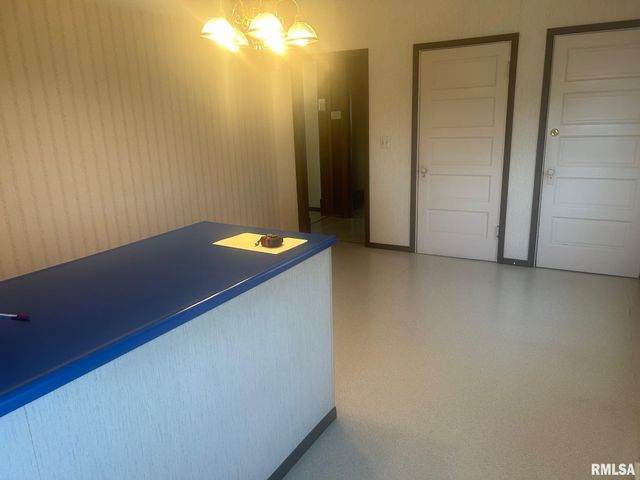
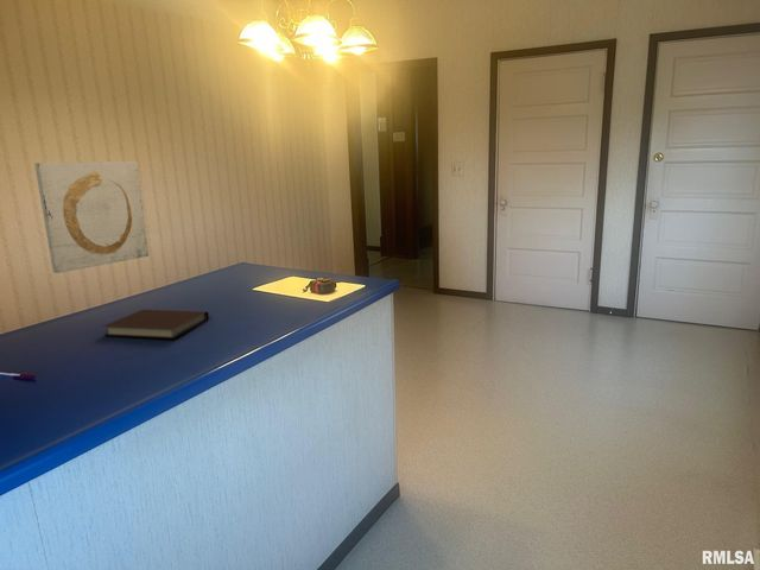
+ notebook [102,309,210,340]
+ wall art [33,160,150,274]
